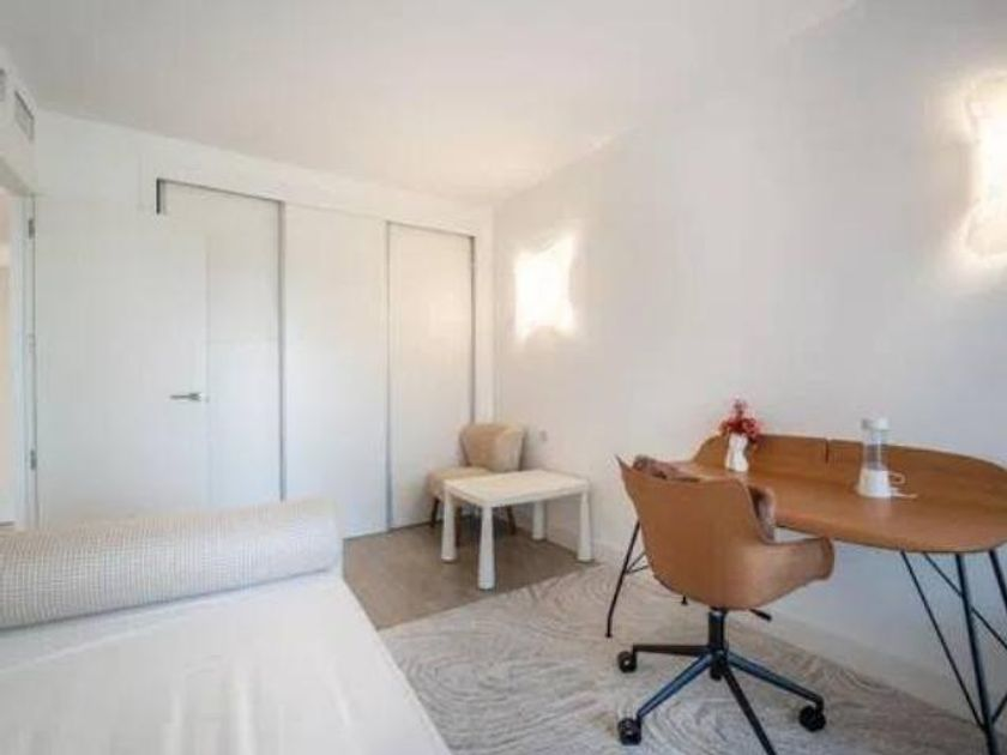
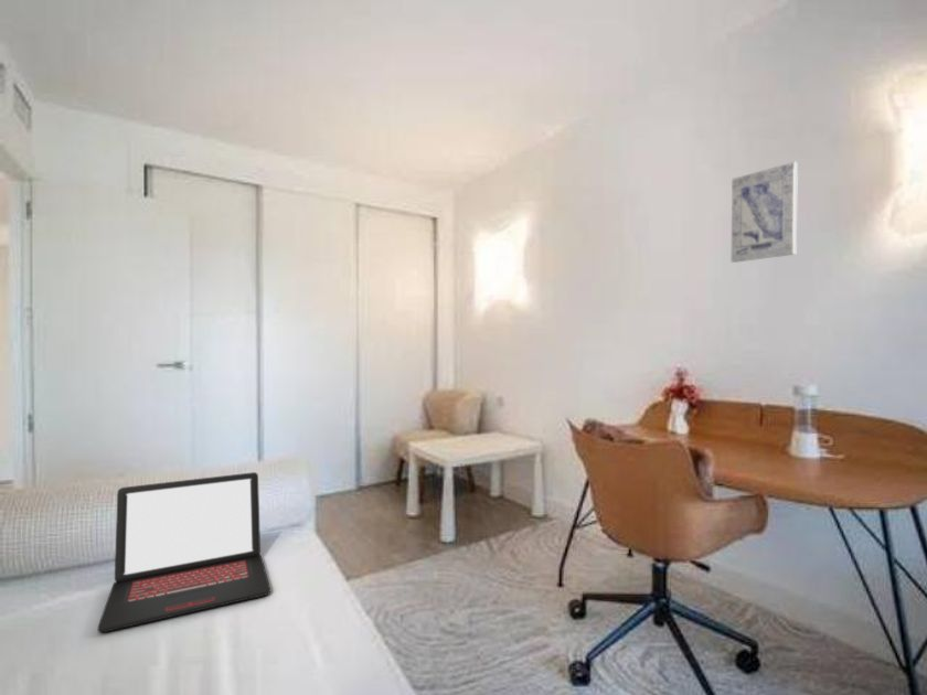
+ wall art [729,161,799,264]
+ laptop [97,471,271,633]
